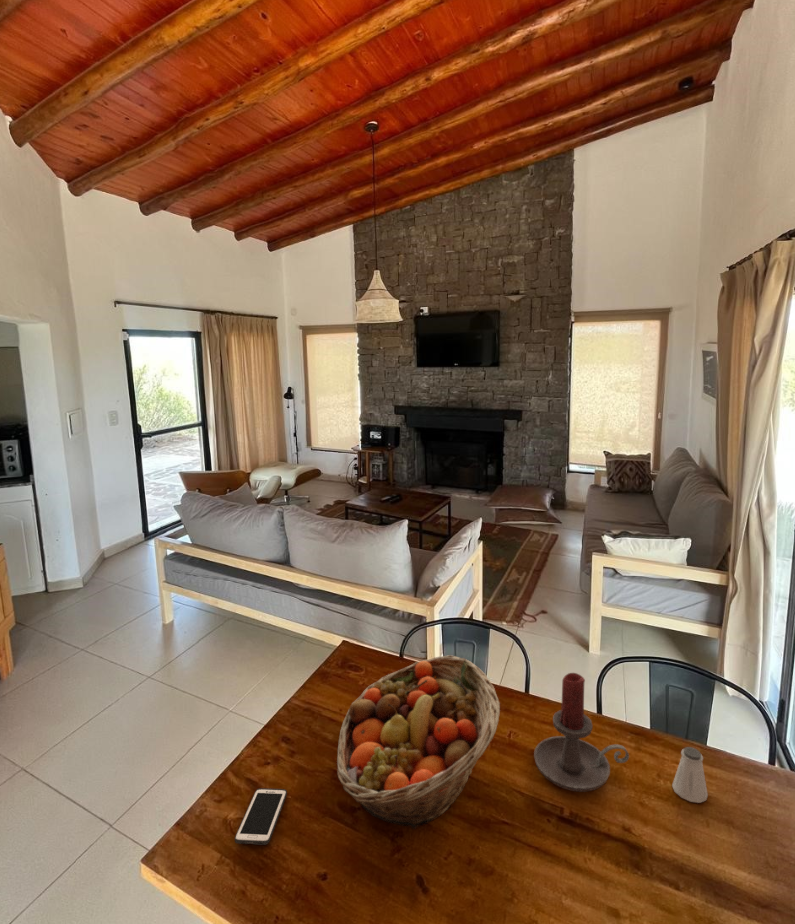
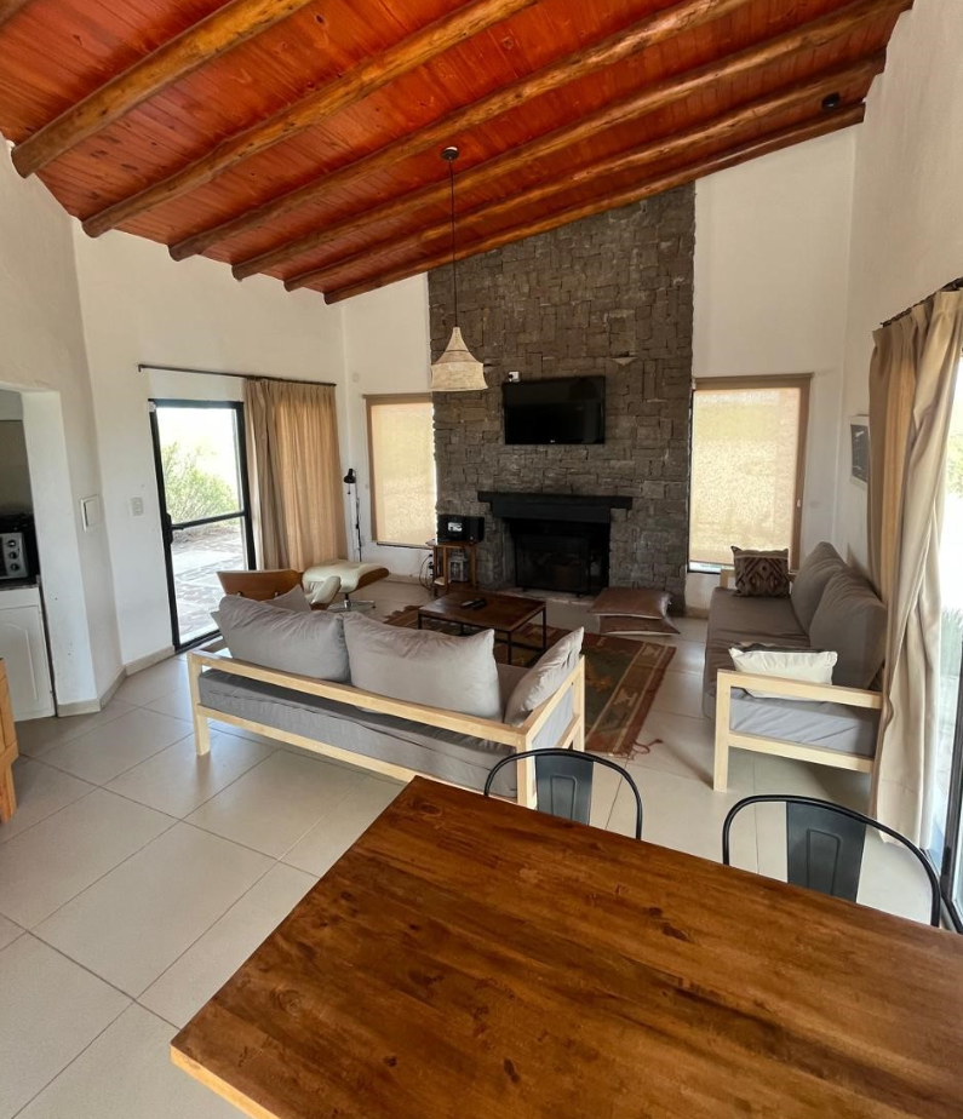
- saltshaker [671,746,709,804]
- cell phone [234,787,288,846]
- fruit basket [336,654,501,830]
- candle holder [533,672,630,793]
